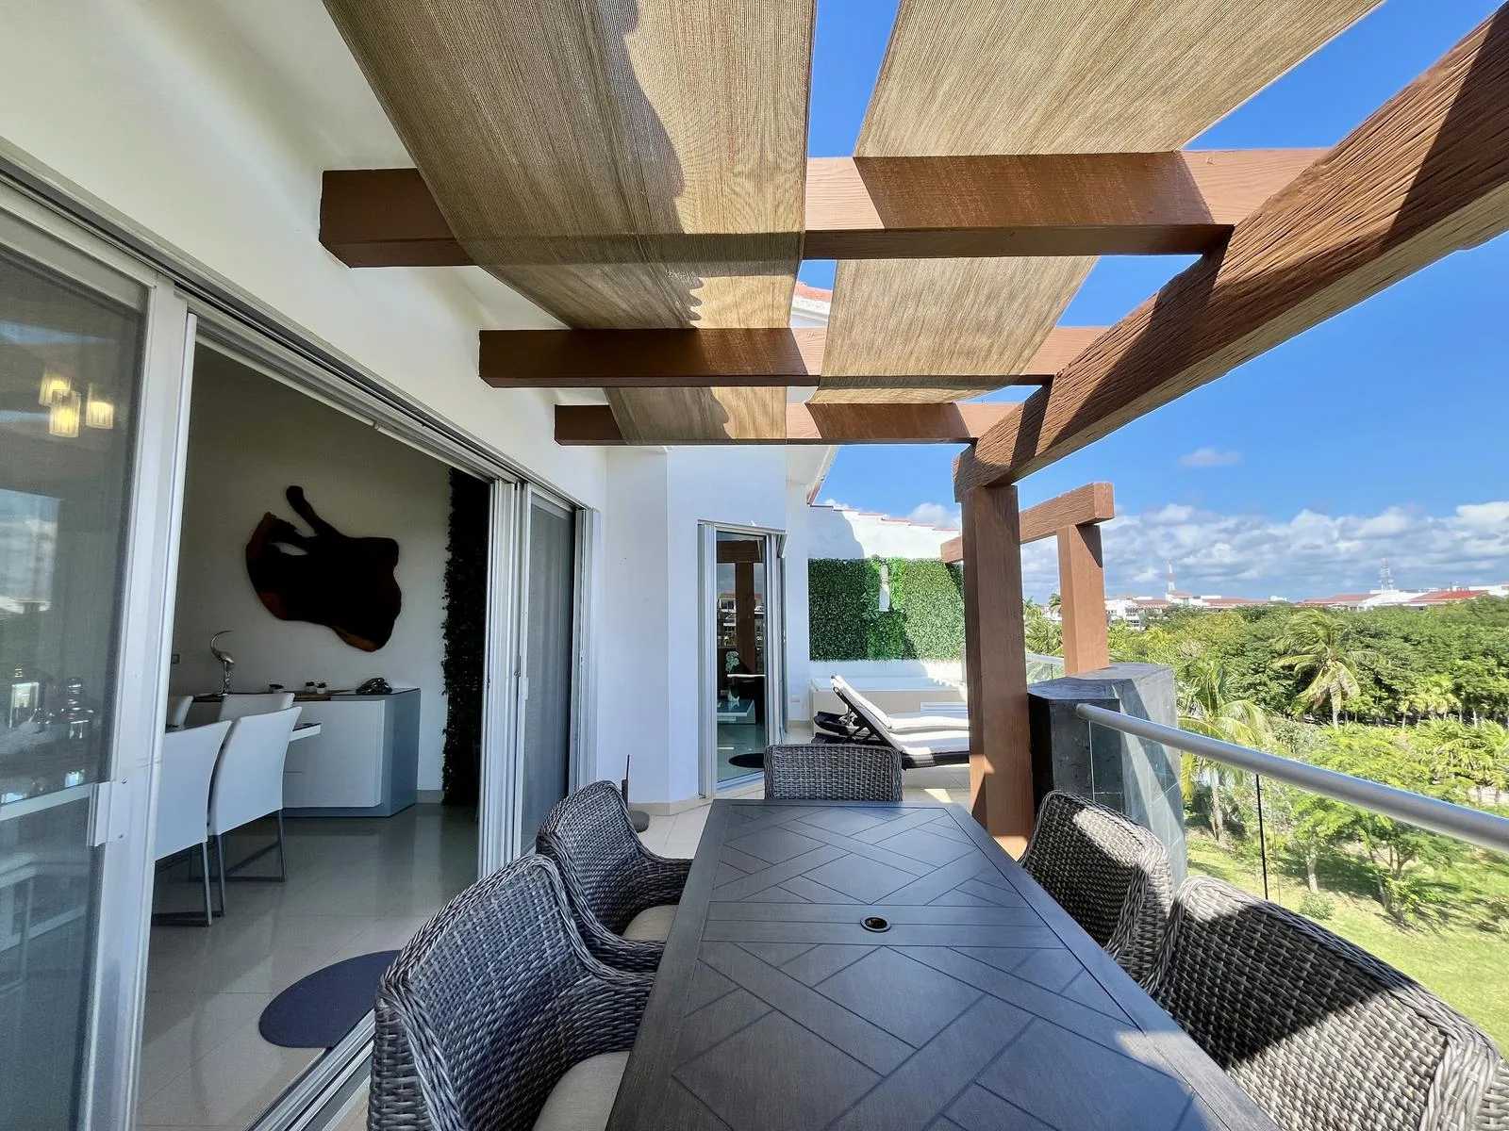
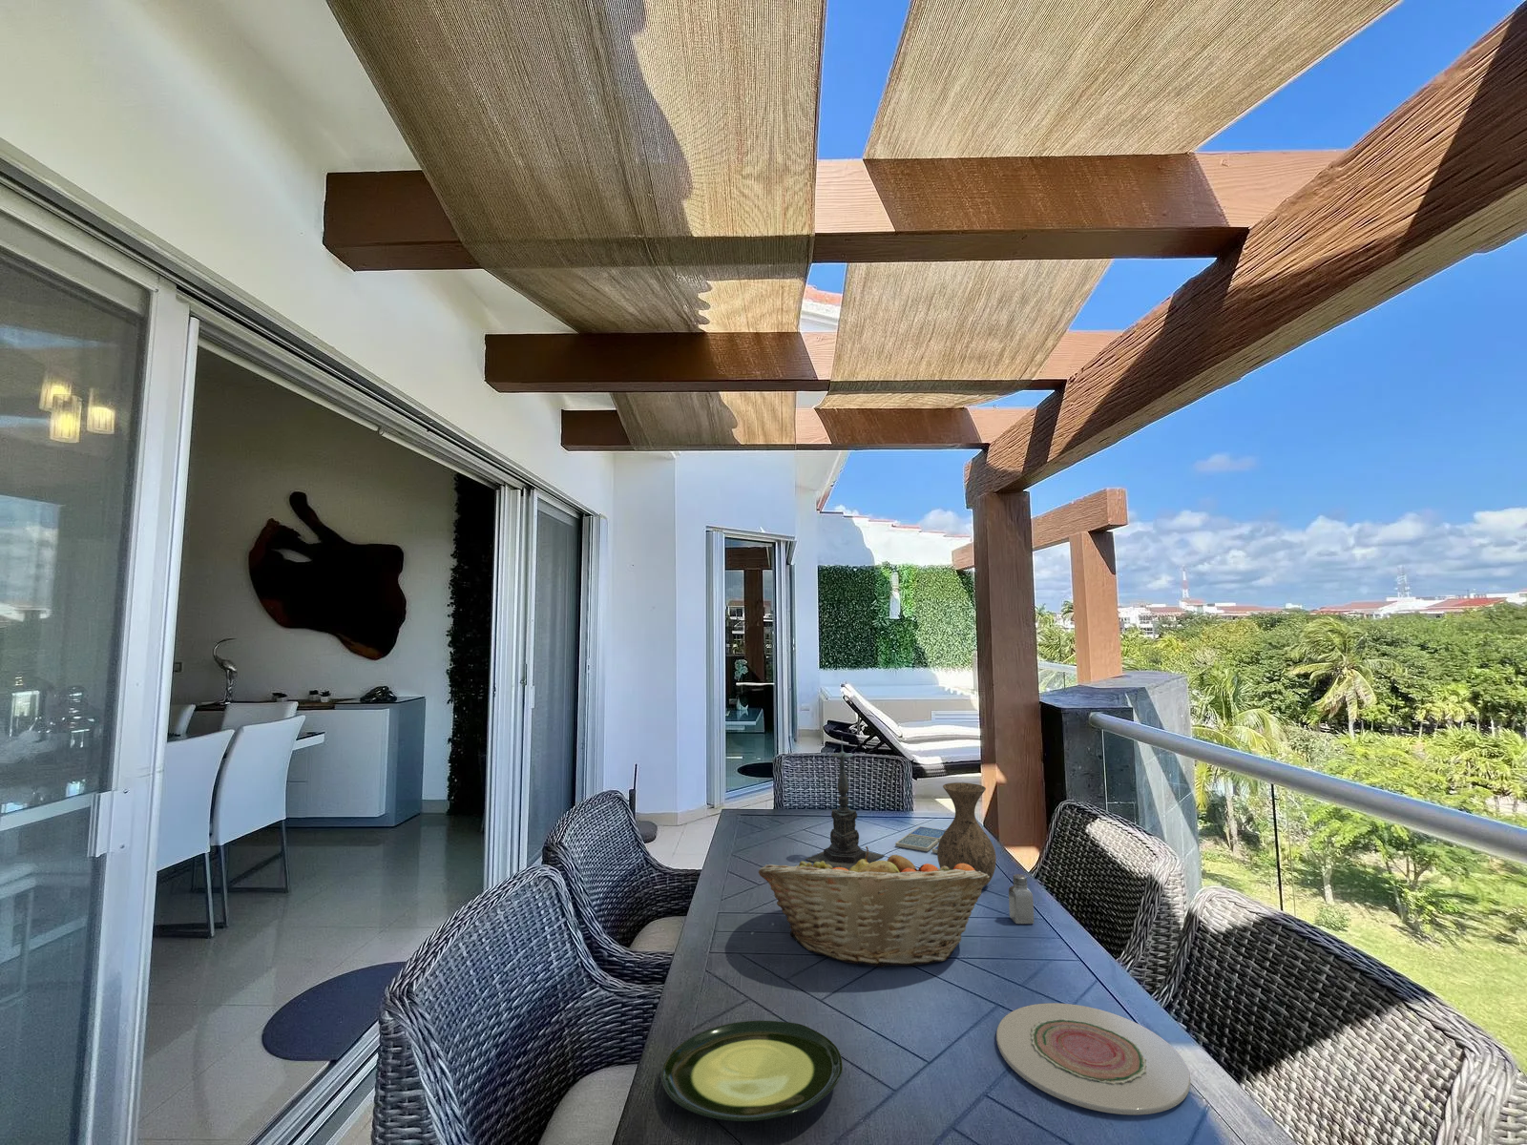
+ drink coaster [895,825,946,854]
+ fruit basket [757,846,990,968]
+ candle holder [803,736,886,870]
+ saltshaker [1008,873,1034,925]
+ plate [660,1020,844,1122]
+ vase [937,782,997,888]
+ plate [996,1002,1192,1115]
